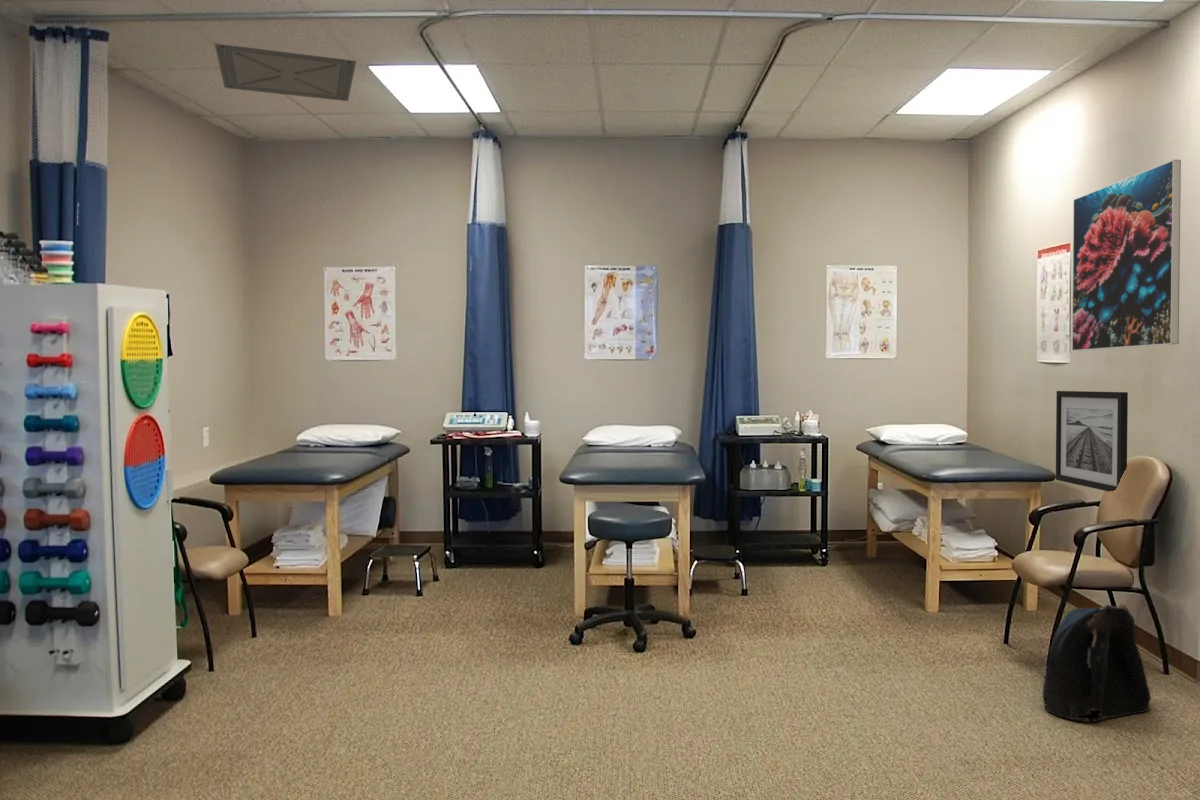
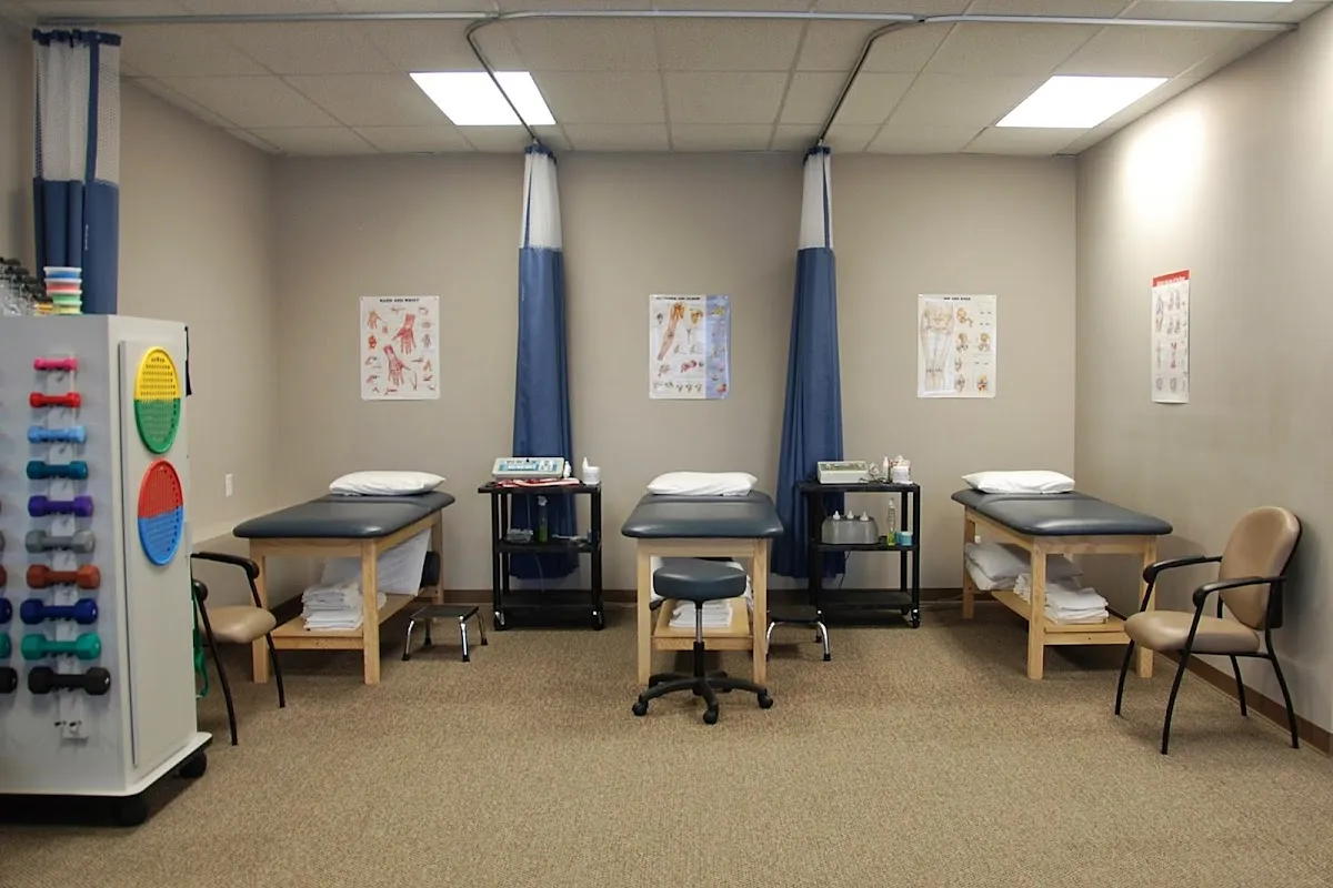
- wall art [1055,390,1129,493]
- ceiling vent [214,43,357,102]
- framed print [1071,159,1182,352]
- backpack [1041,603,1152,723]
